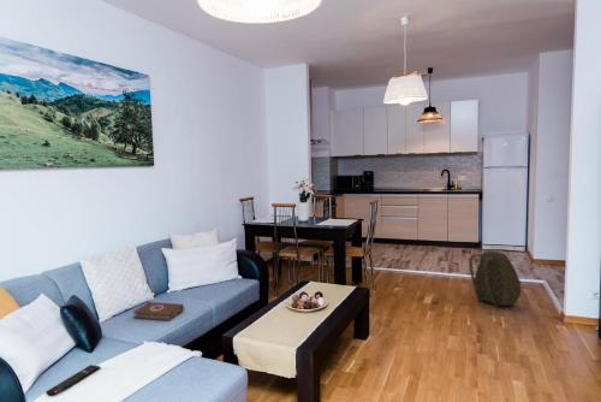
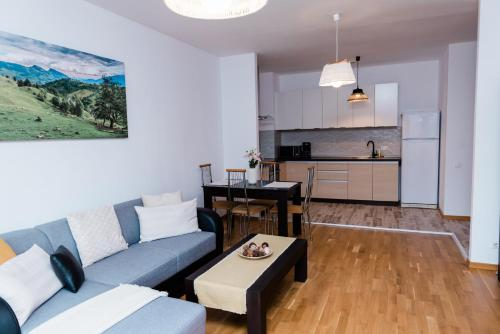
- remote control [44,363,101,397]
- book [132,301,185,323]
- backpack [468,249,523,309]
